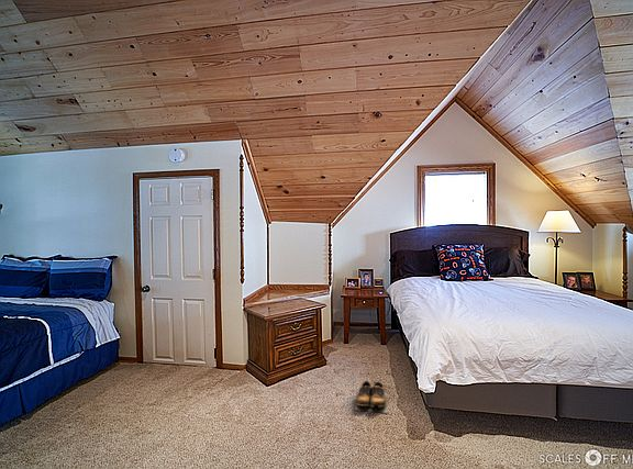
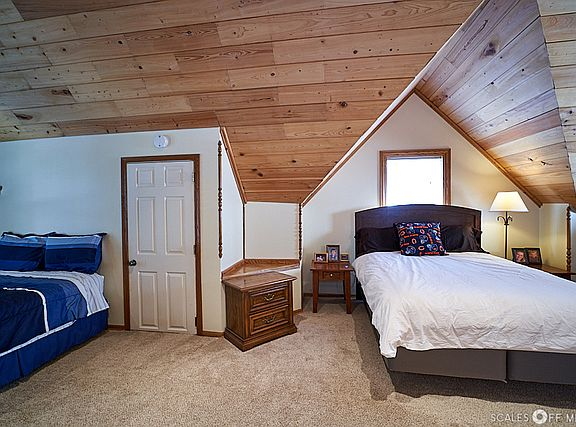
- shoes [354,380,389,414]
